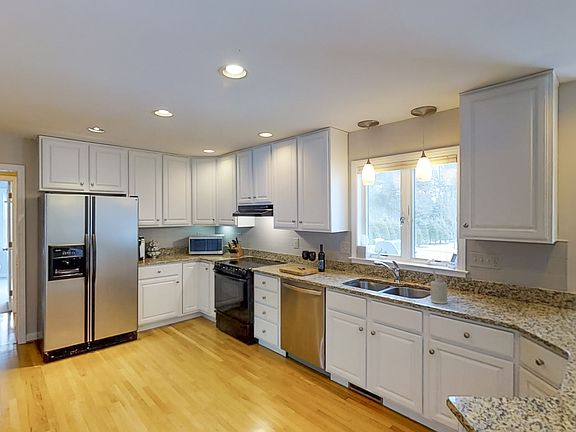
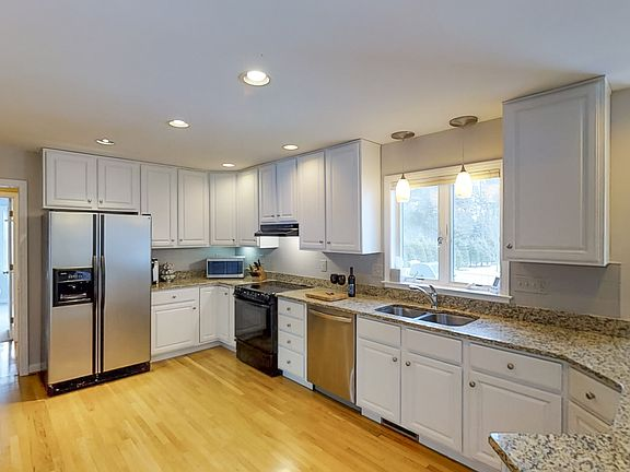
- soap dispenser [430,269,448,305]
